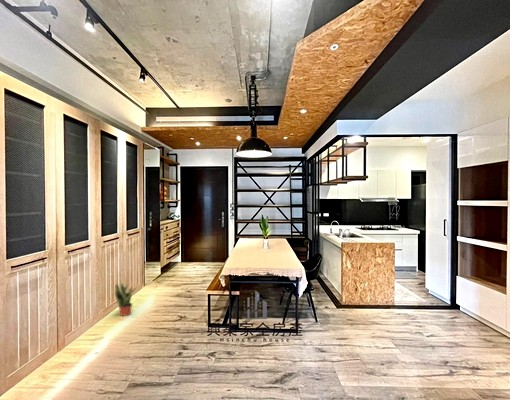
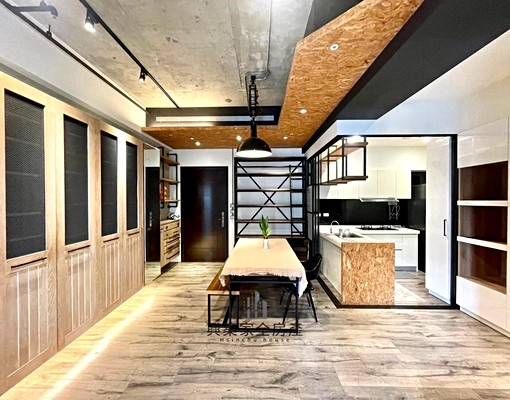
- potted plant [114,282,137,317]
